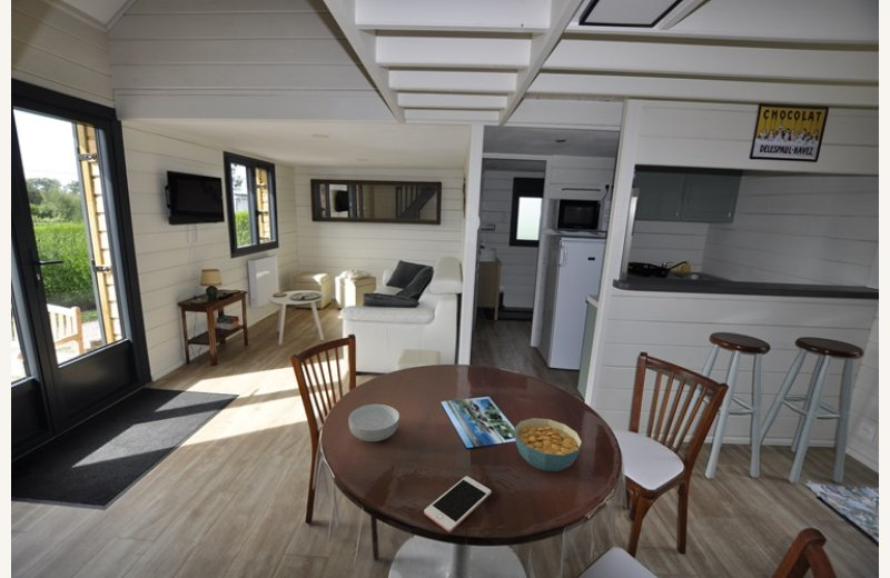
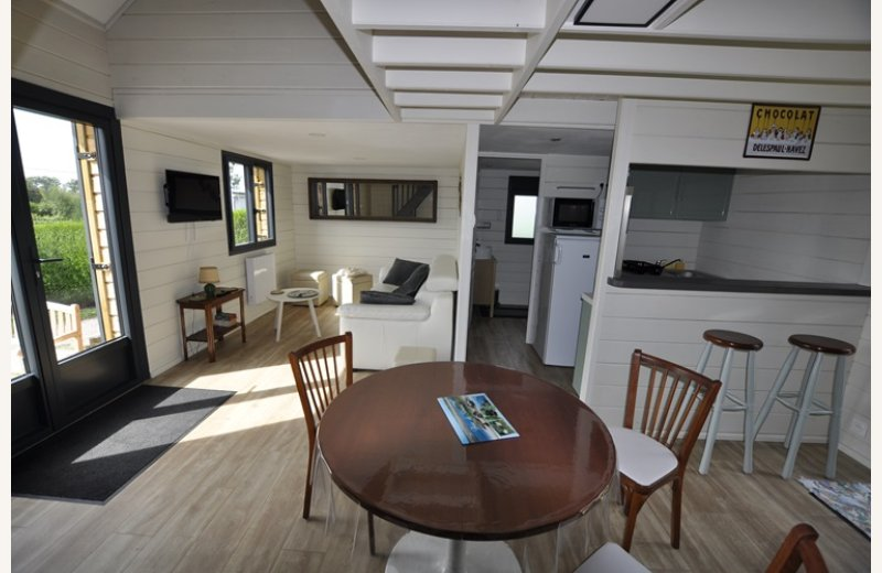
- cell phone [423,476,493,534]
- cereal bowl [513,417,583,472]
- cereal bowl [347,403,400,442]
